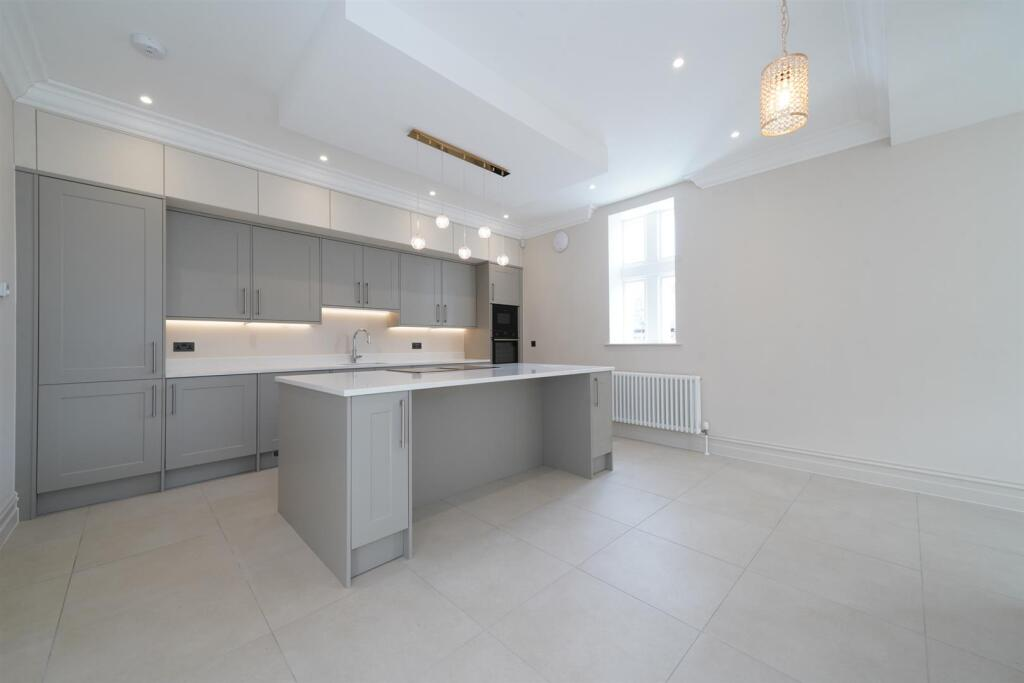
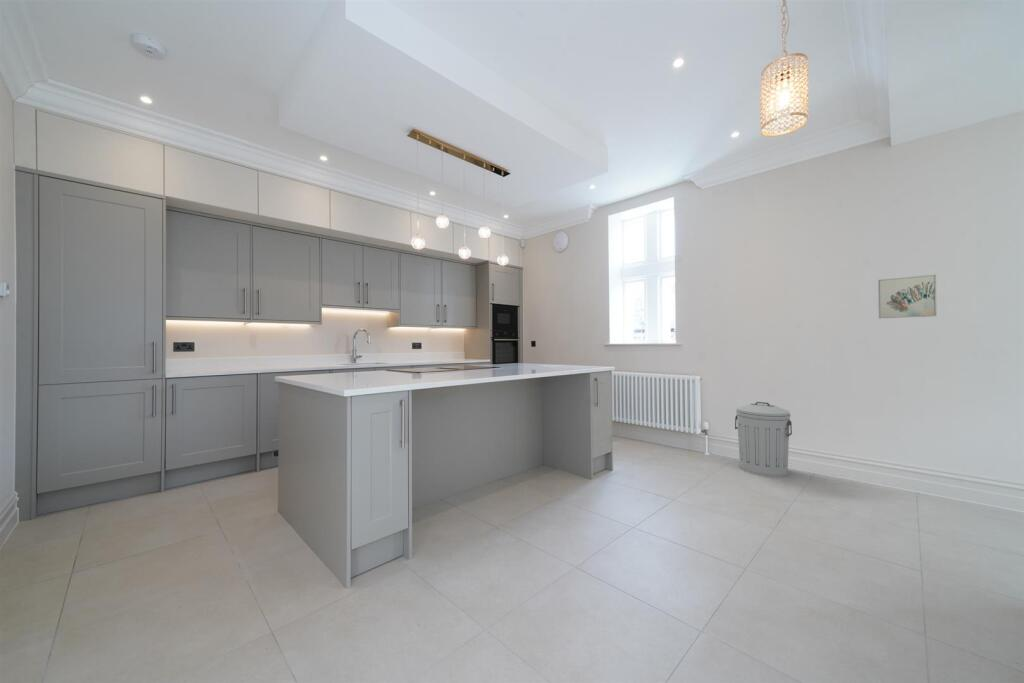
+ wall art [877,274,937,319]
+ trash can [734,401,793,478]
